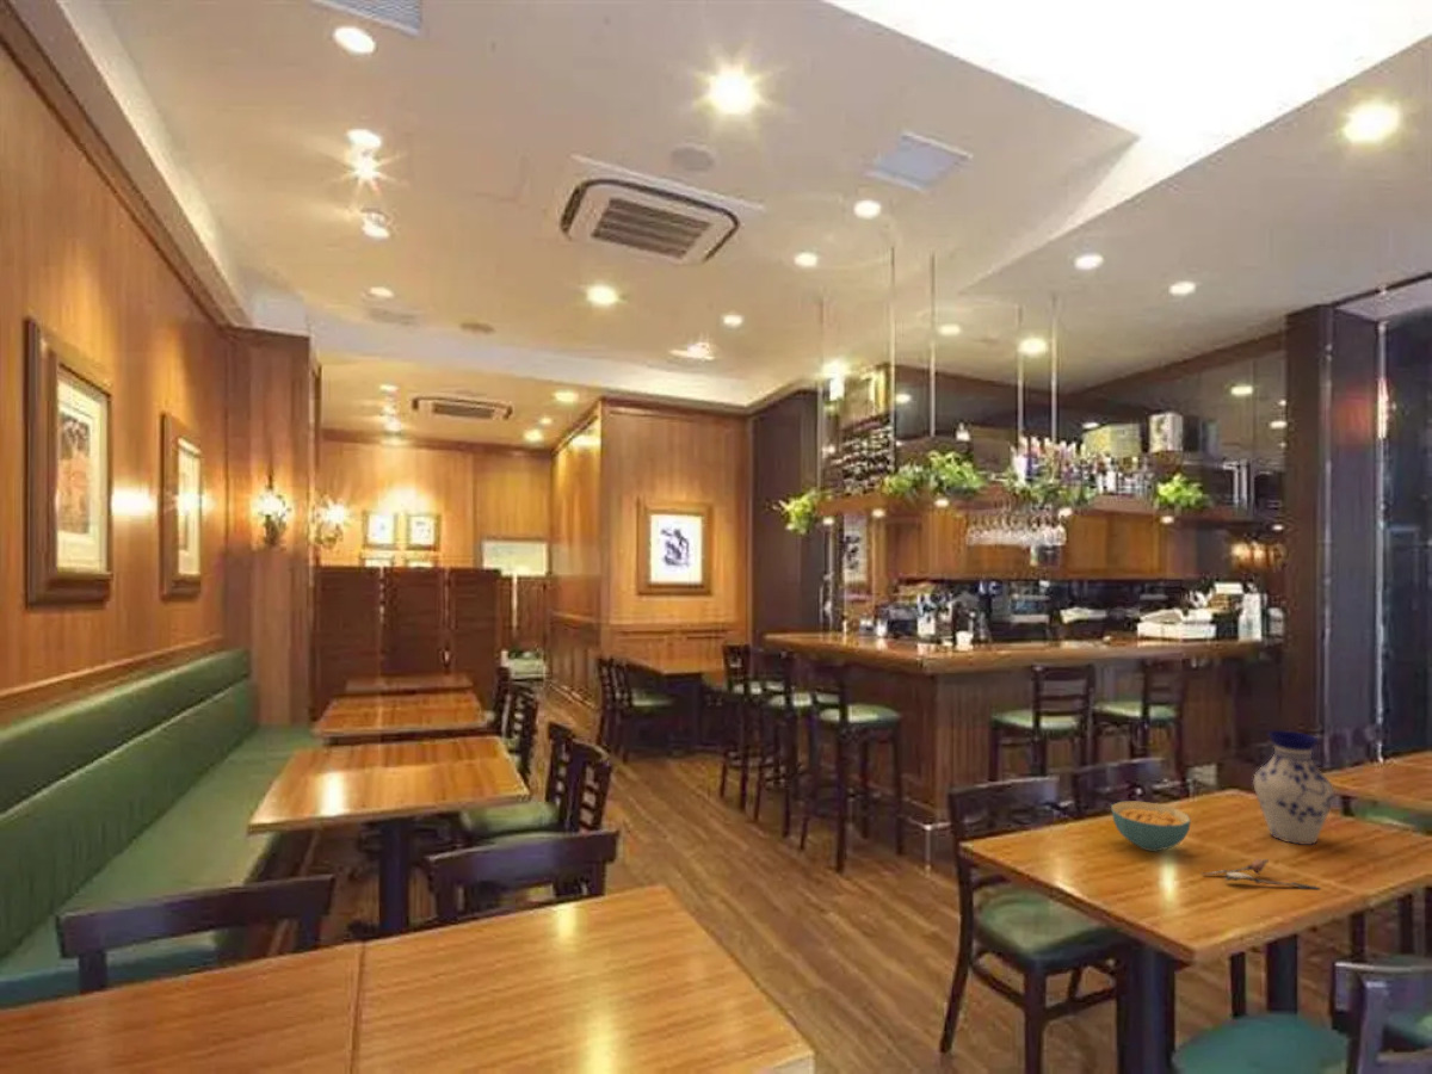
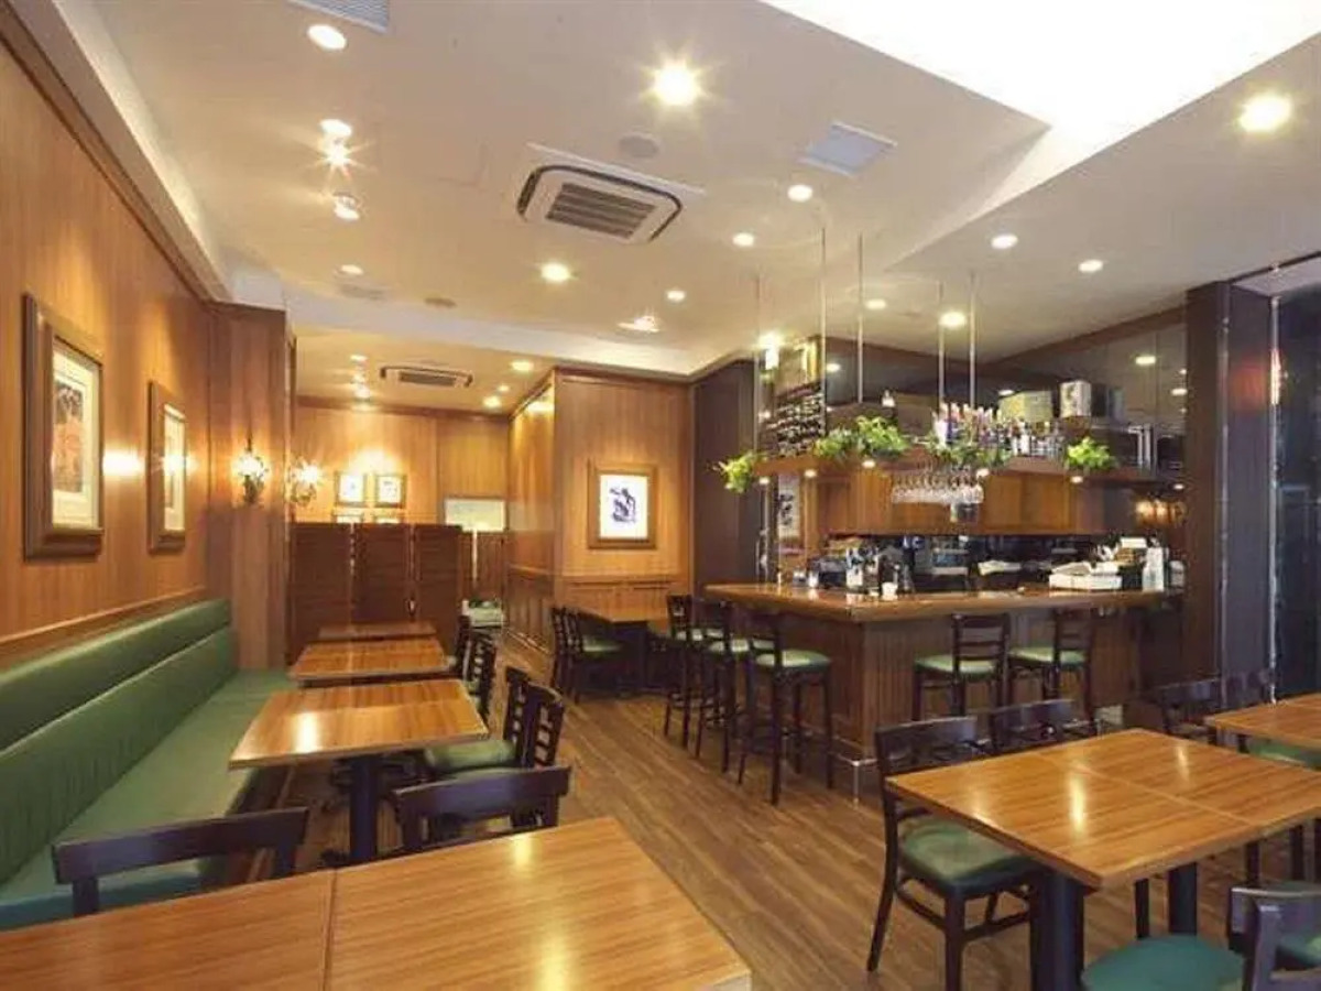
- spoon [1200,858,1321,890]
- cereal bowl [1110,800,1192,852]
- vase [1253,729,1335,846]
